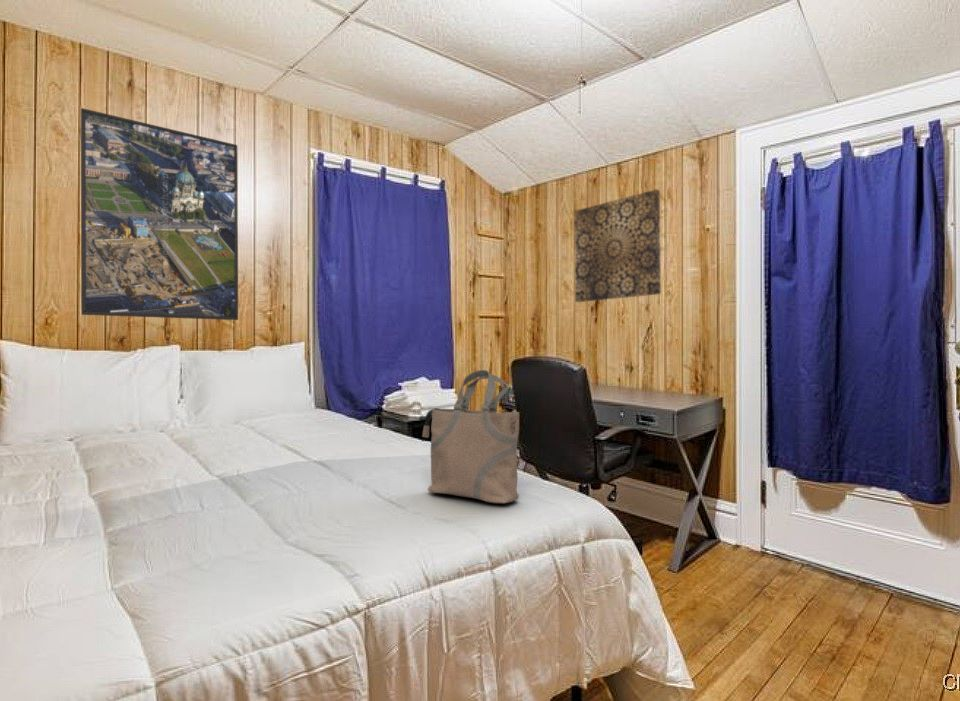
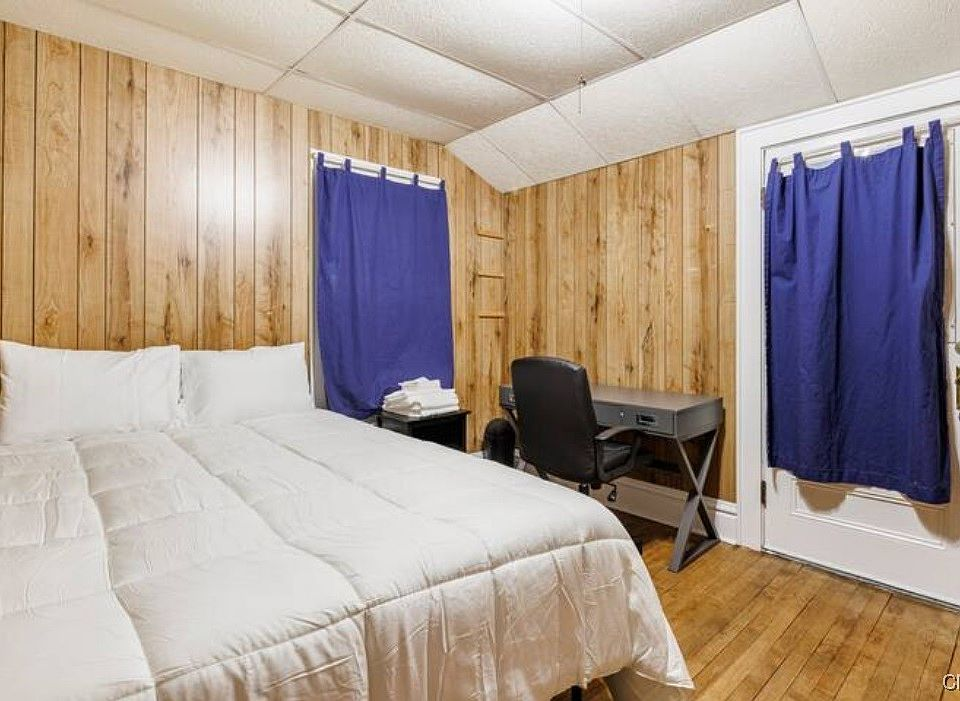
- wall art [573,188,662,303]
- tote bag [421,369,520,504]
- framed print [80,107,239,321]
